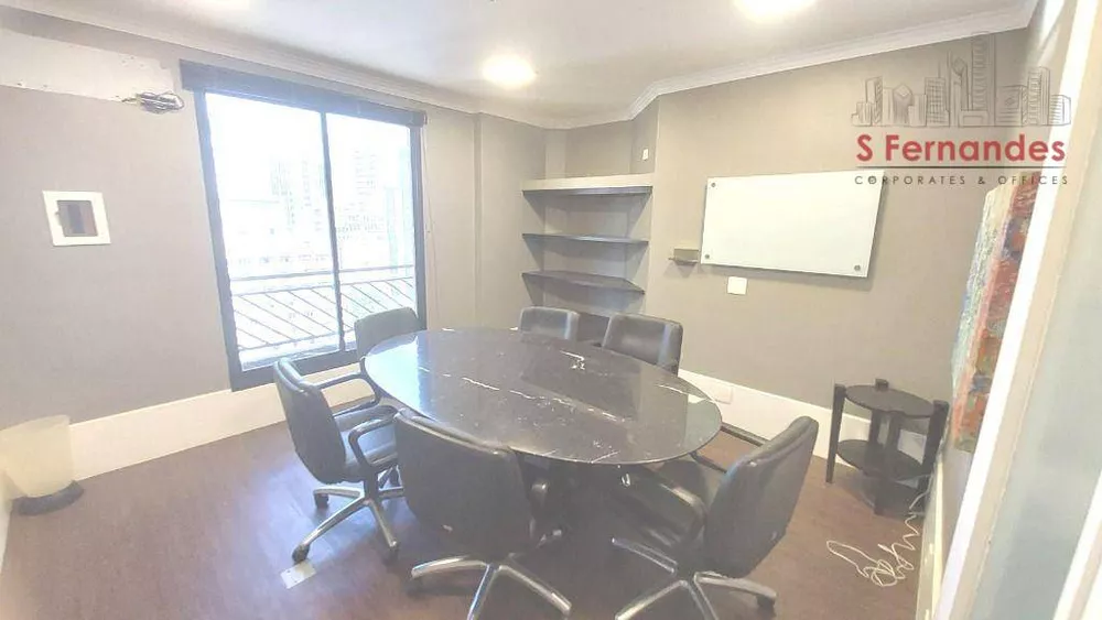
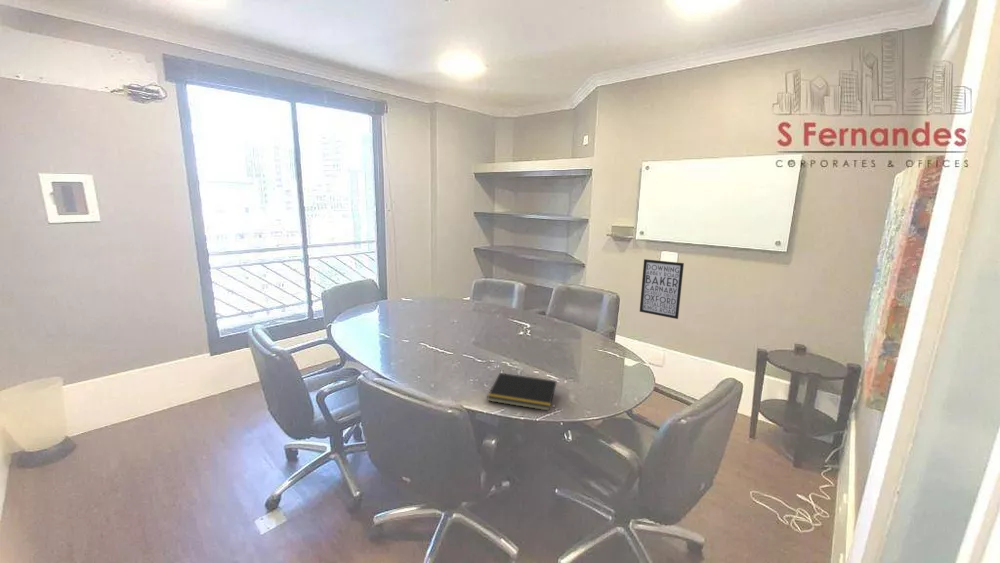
+ wall art [639,258,685,320]
+ notepad [486,372,557,412]
